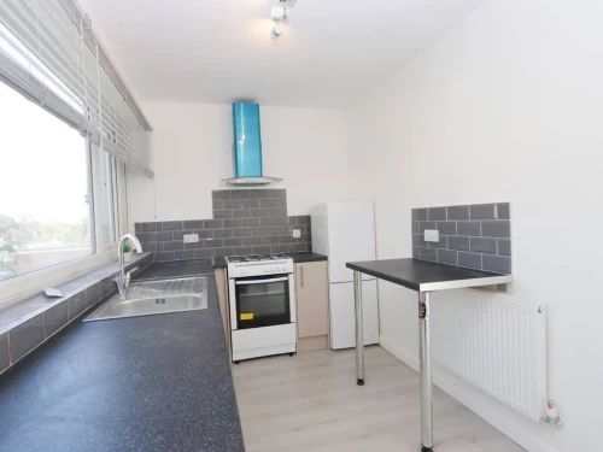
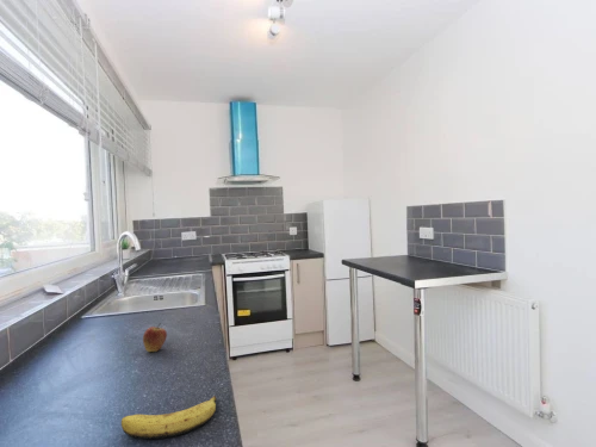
+ fruit [142,322,168,353]
+ banana [120,395,218,440]
